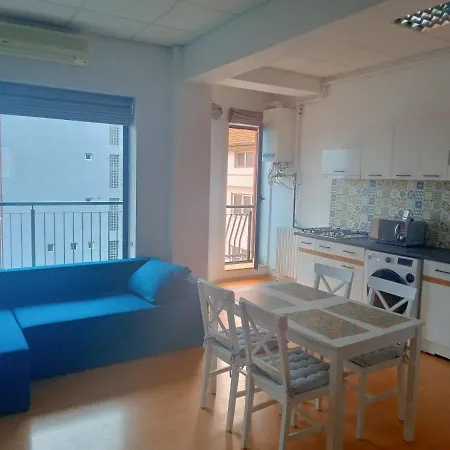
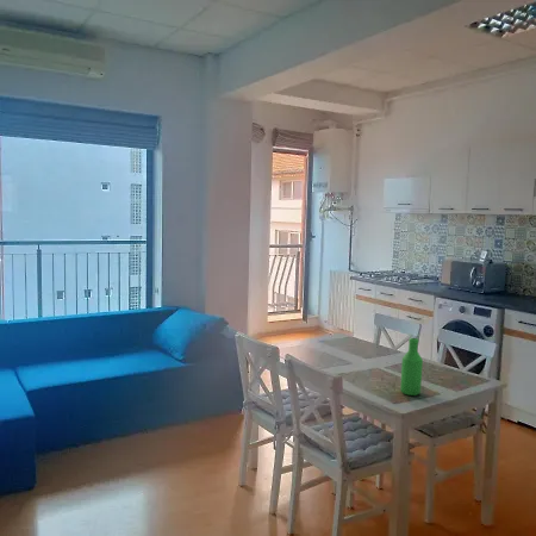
+ bottle [399,337,424,397]
